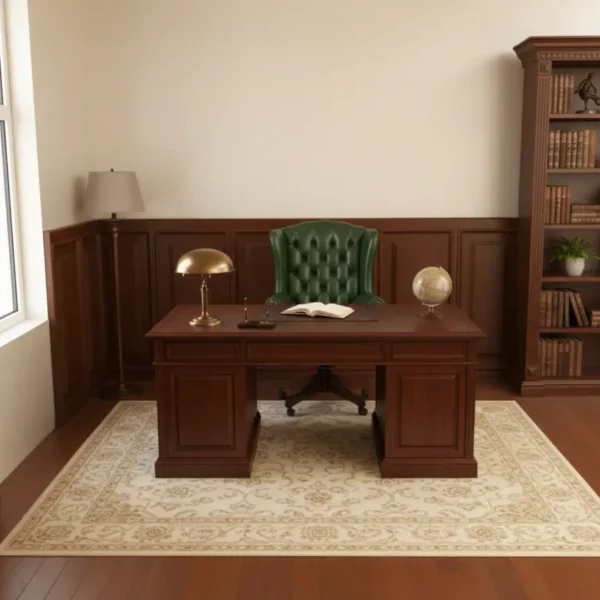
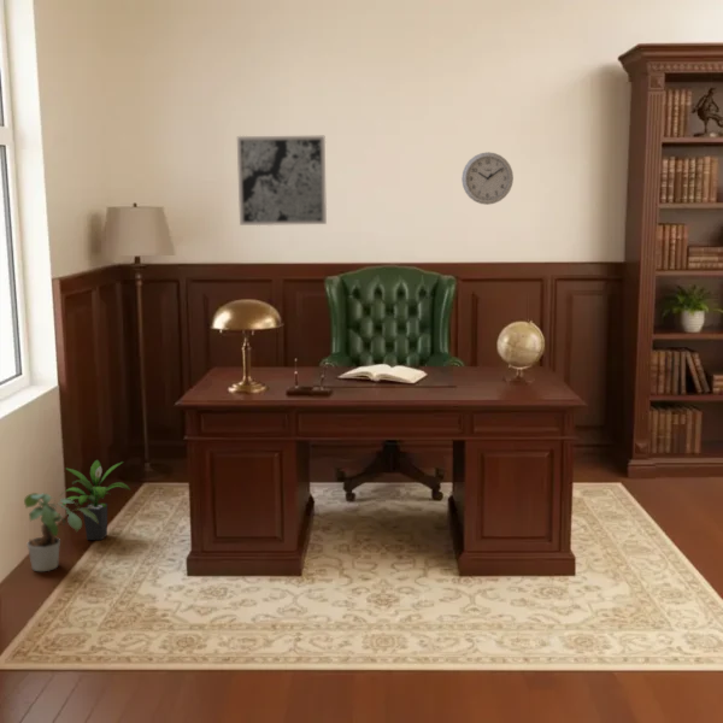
+ potted plant [60,459,133,541]
+ wall art [236,135,328,227]
+ potted plant [23,492,99,572]
+ wall clock [460,151,515,206]
